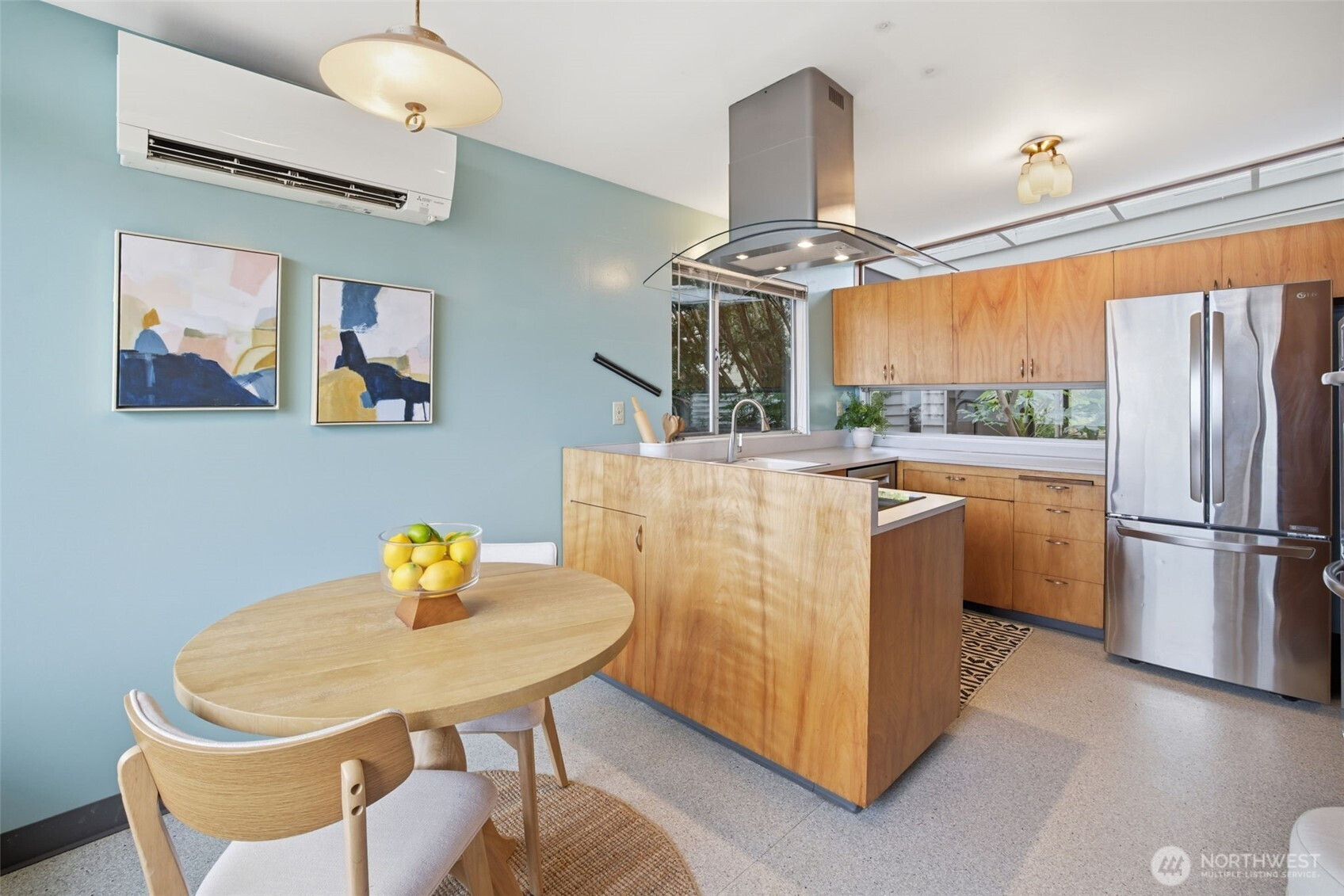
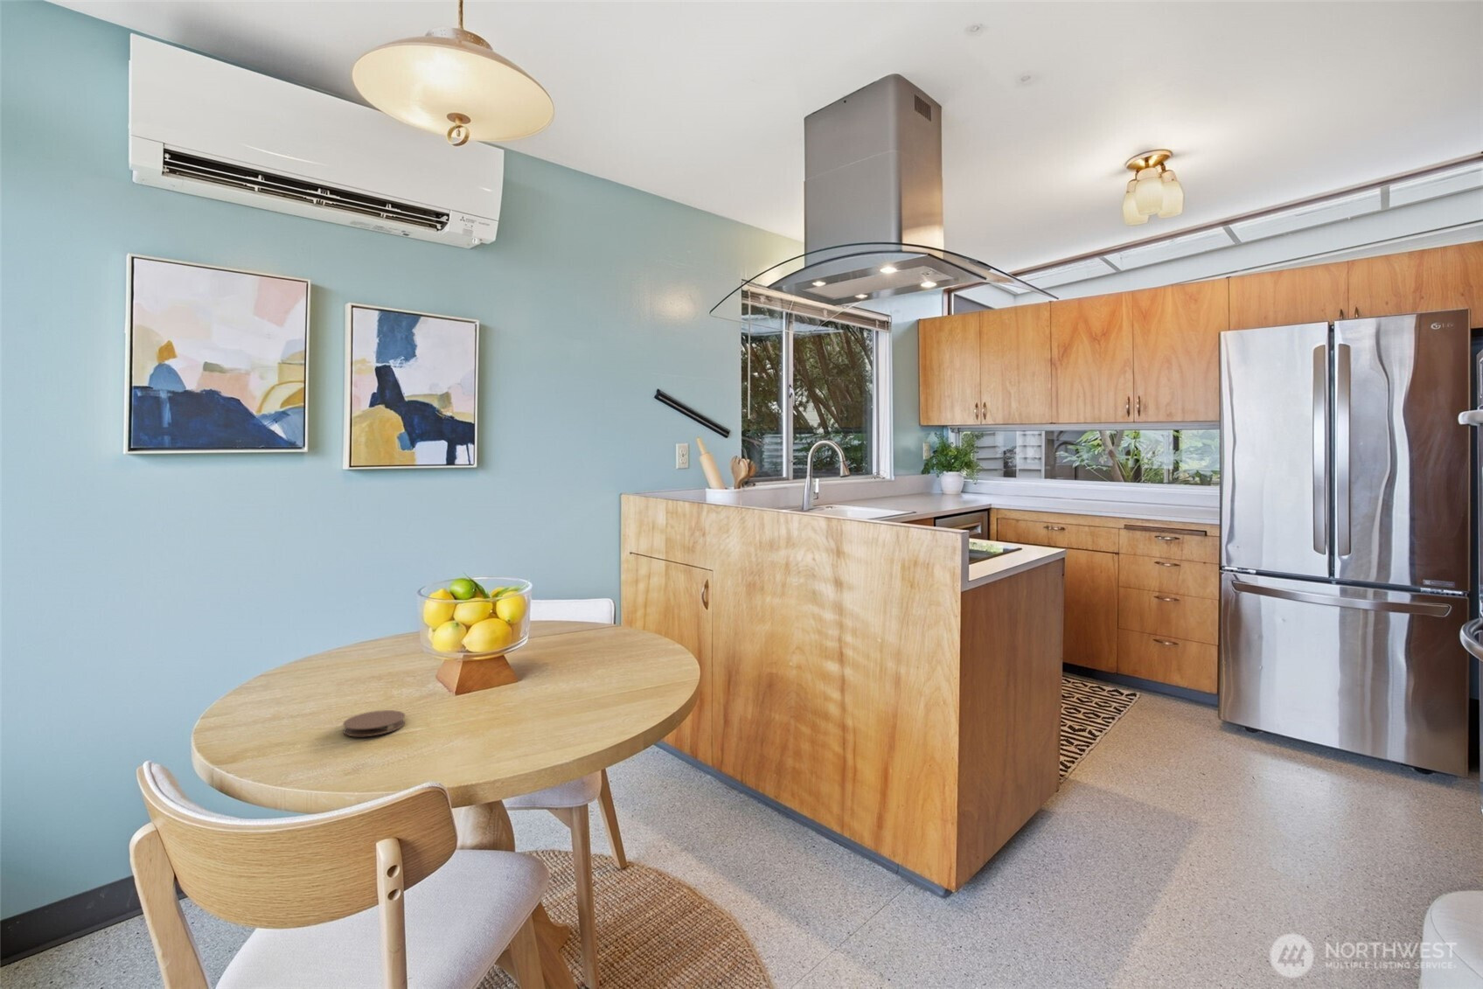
+ coaster [342,709,406,737]
